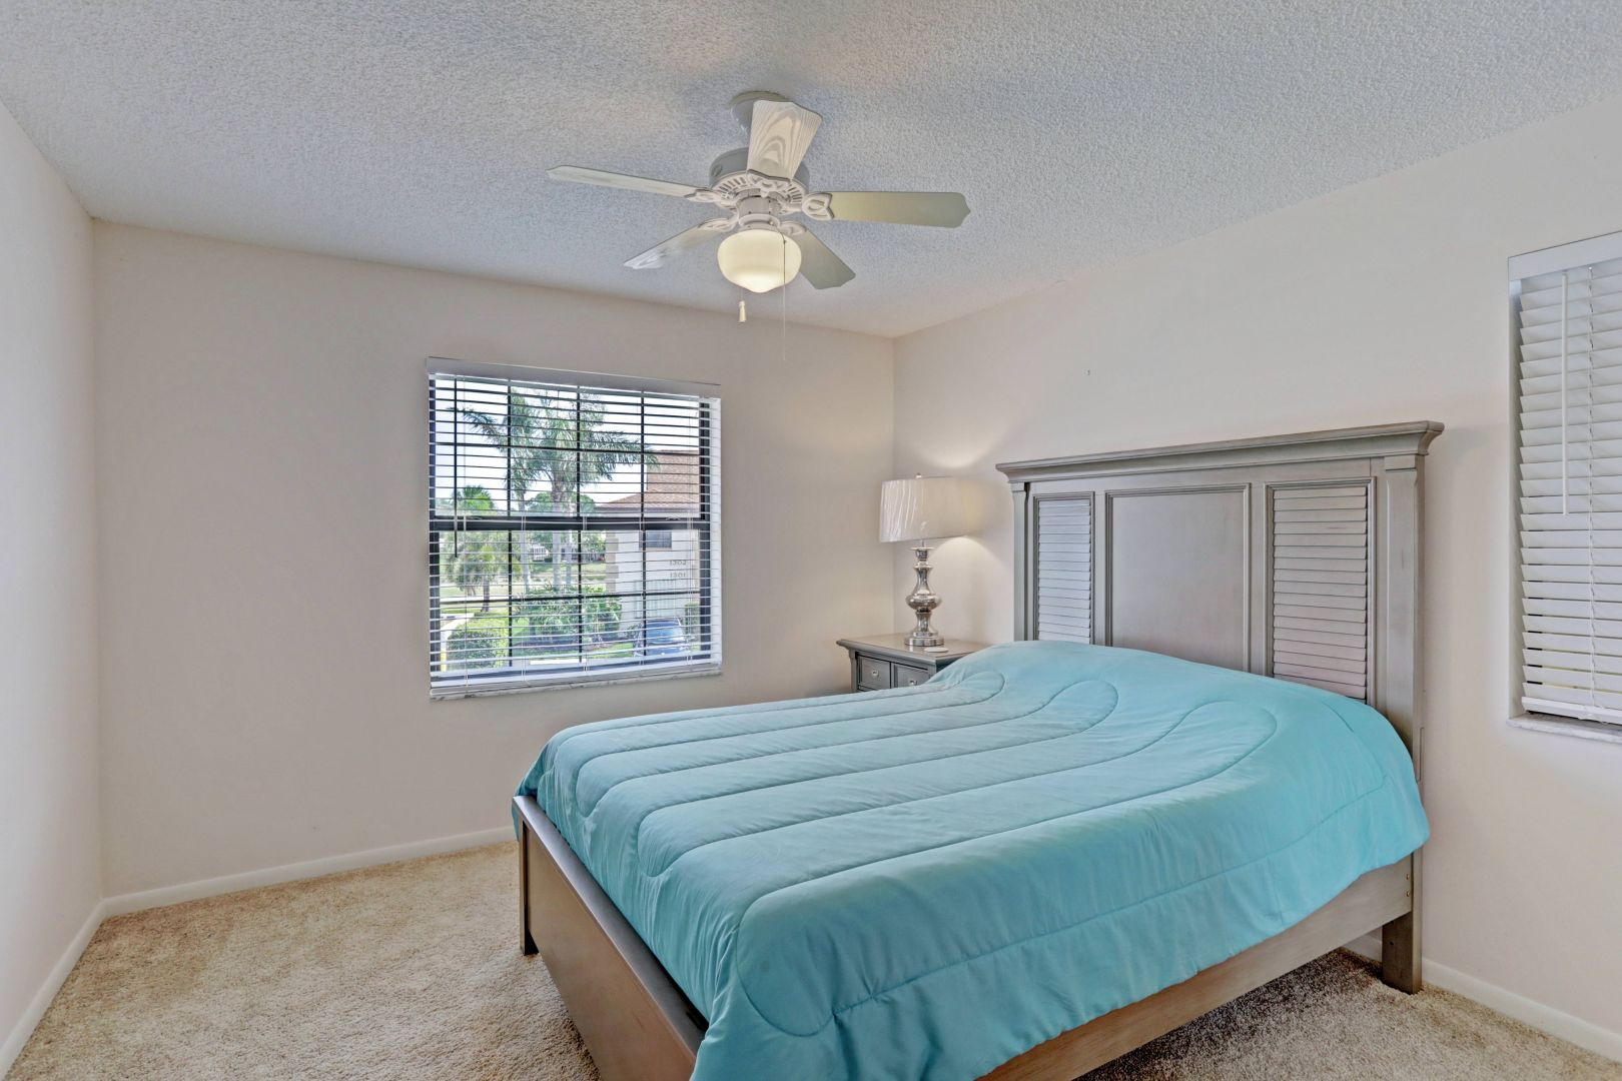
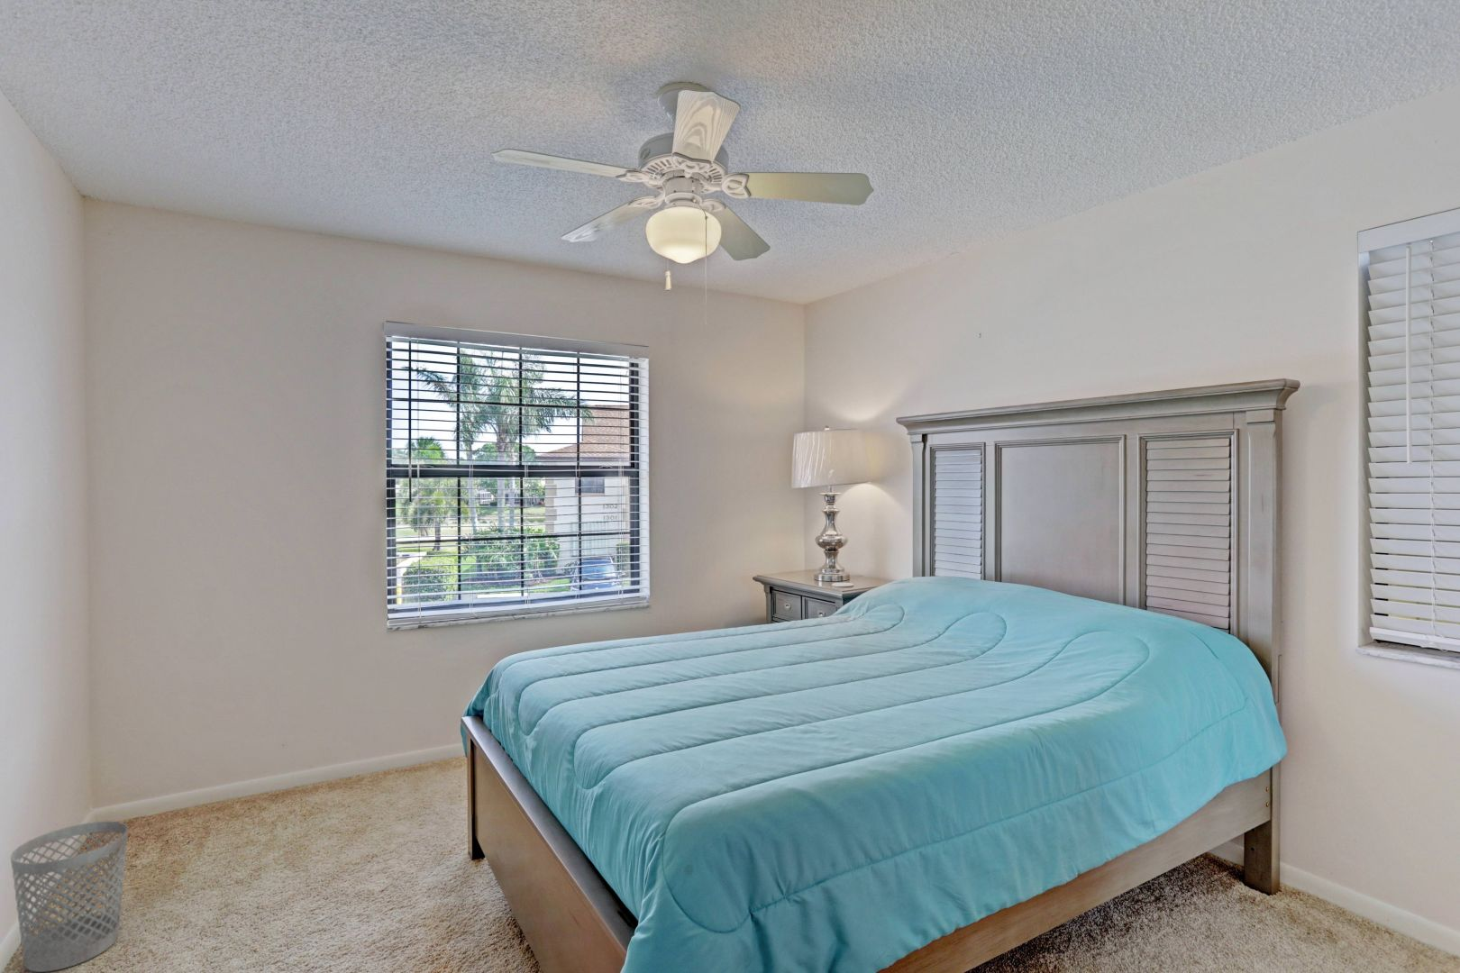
+ wastebasket [10,820,129,973]
